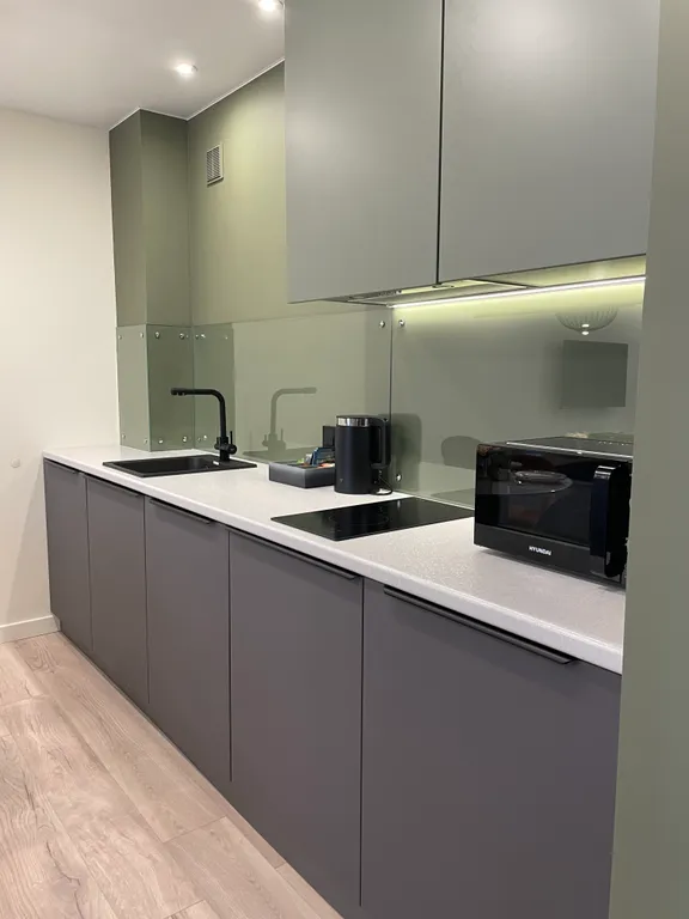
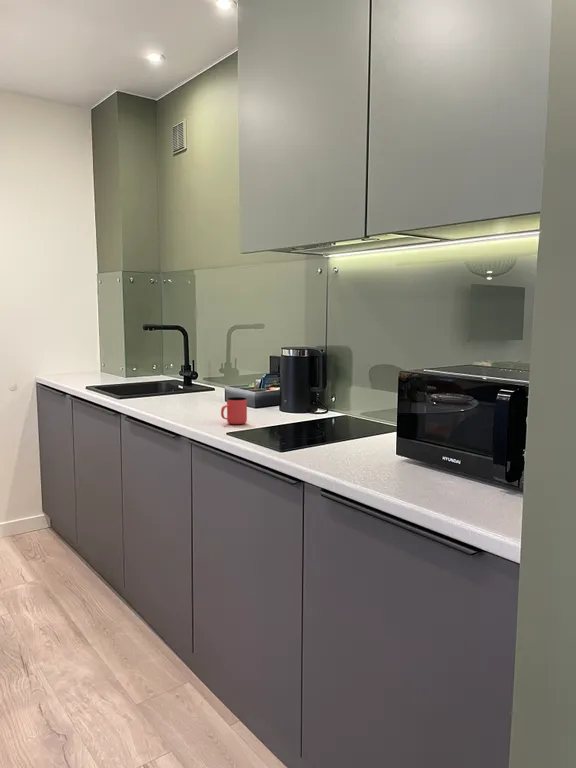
+ cup [220,396,248,425]
